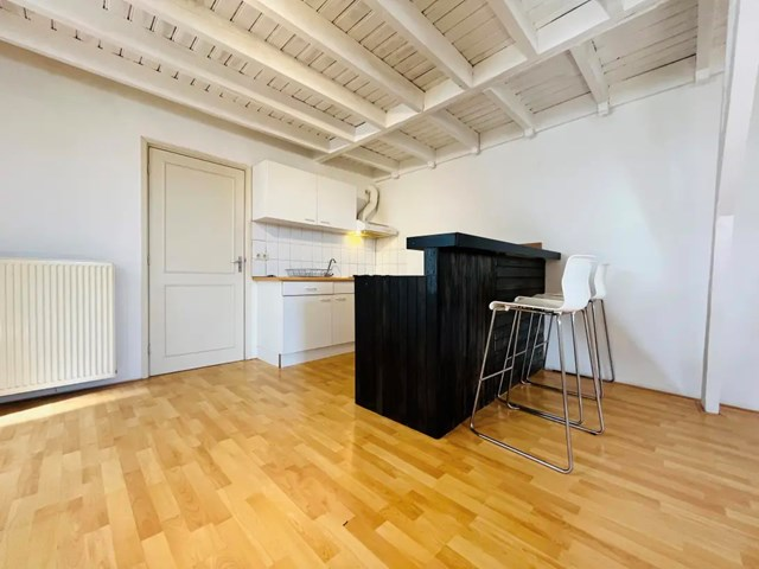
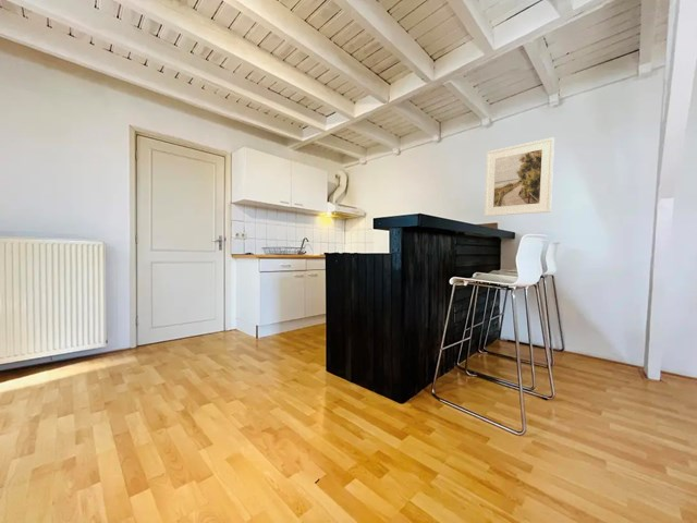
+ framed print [484,136,555,218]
